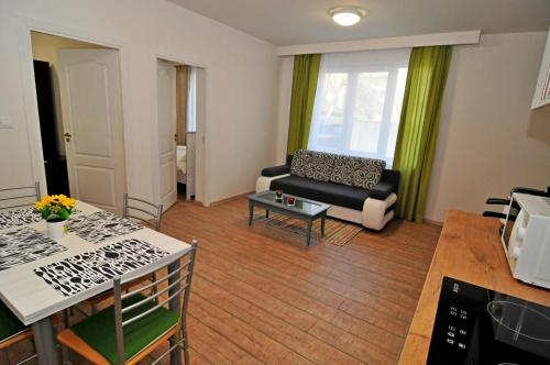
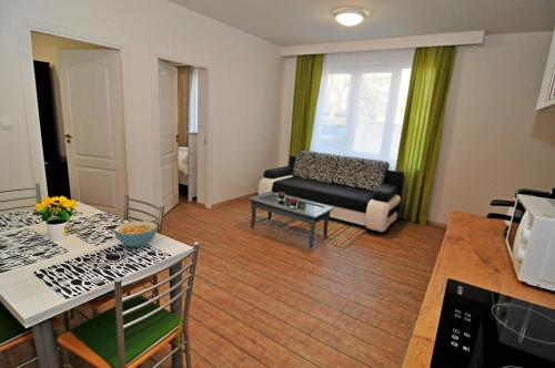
+ cereal bowl [113,221,158,248]
